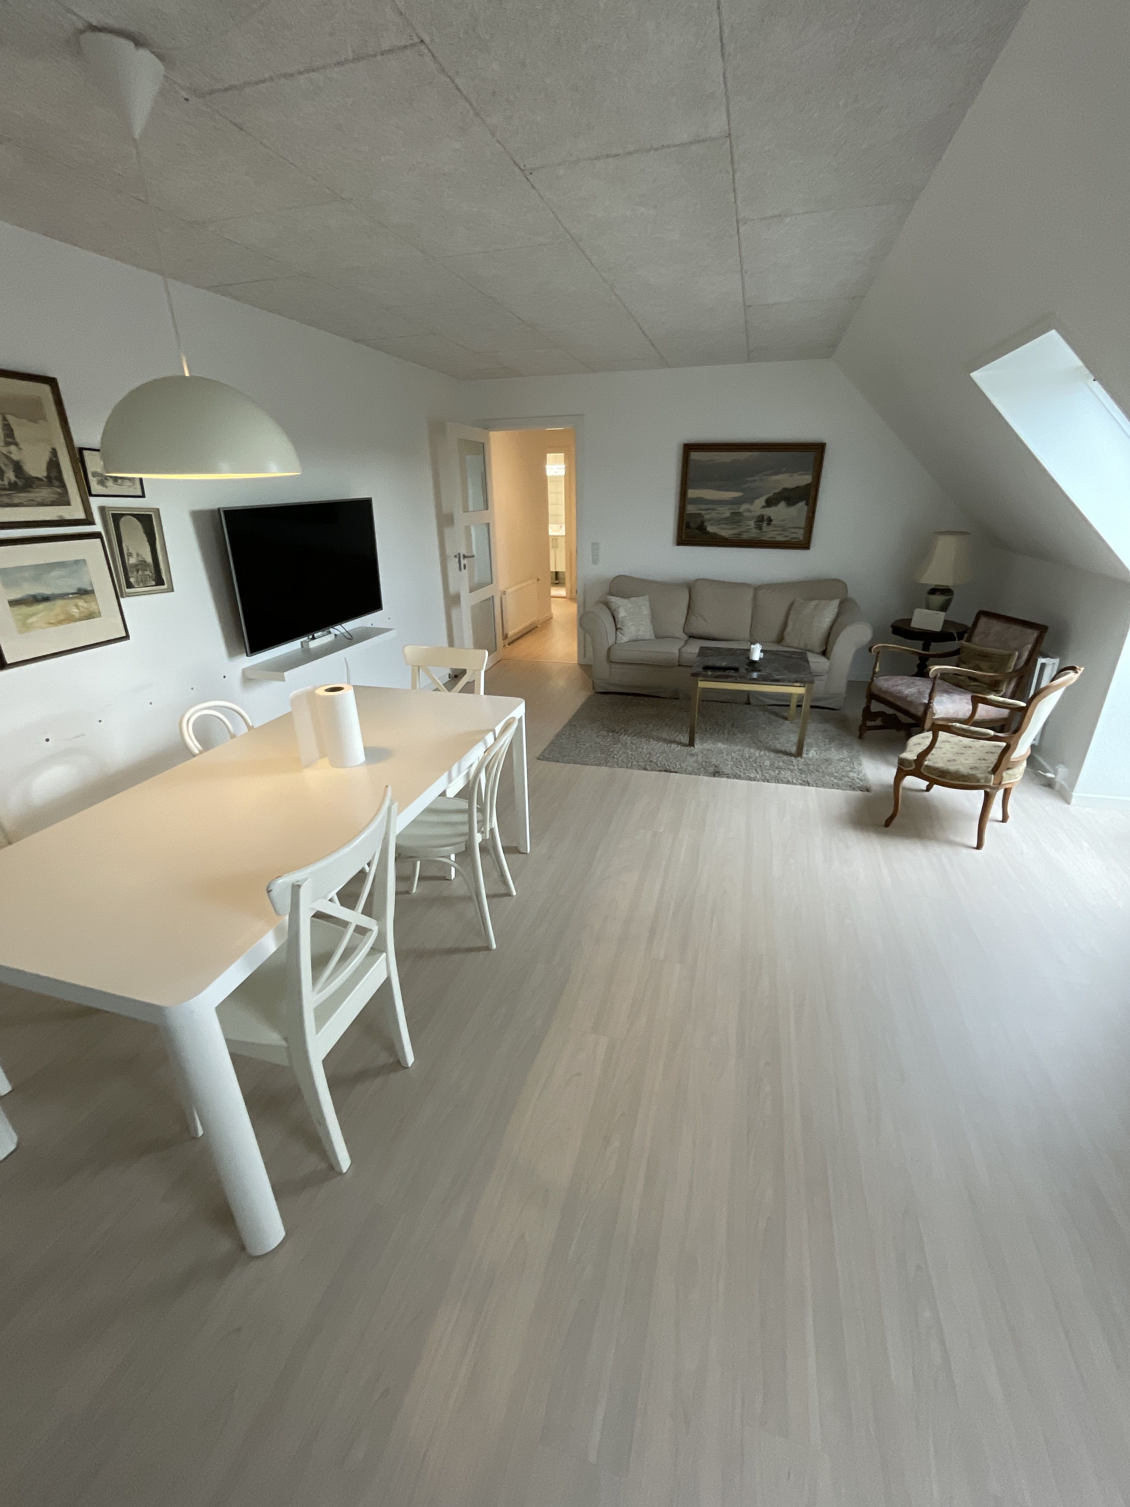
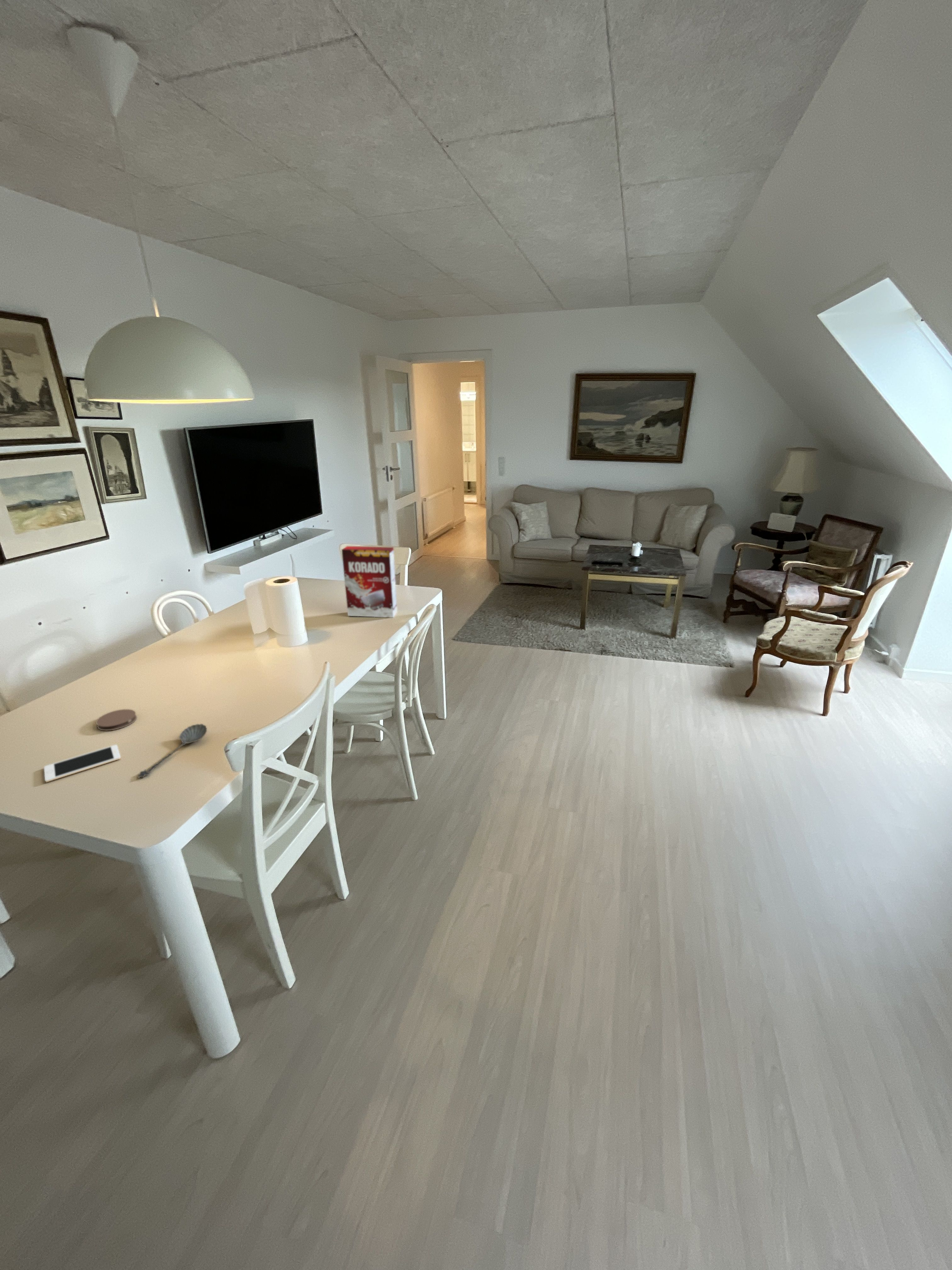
+ cereal box [341,546,398,618]
+ cell phone [44,744,121,783]
+ spoon [138,724,207,778]
+ coaster [96,709,137,731]
